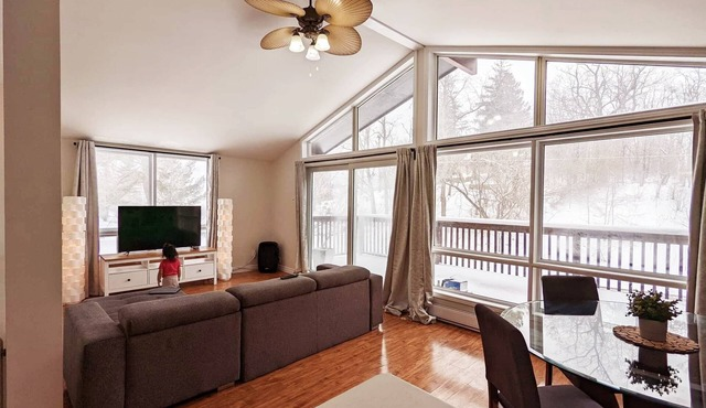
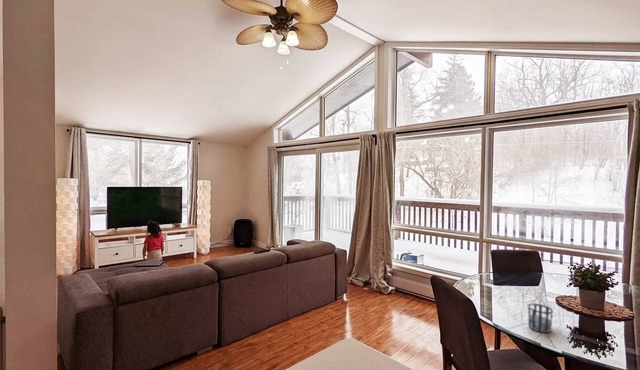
+ cup [527,303,554,334]
